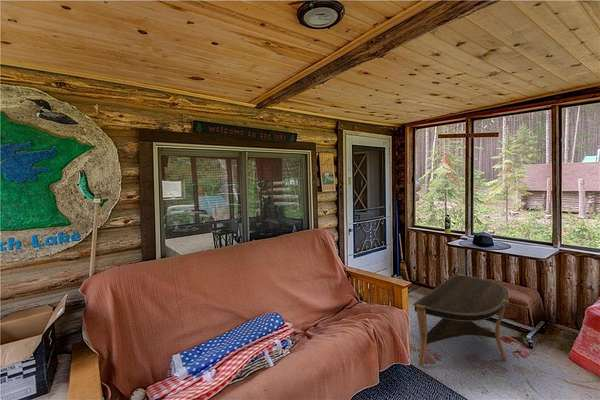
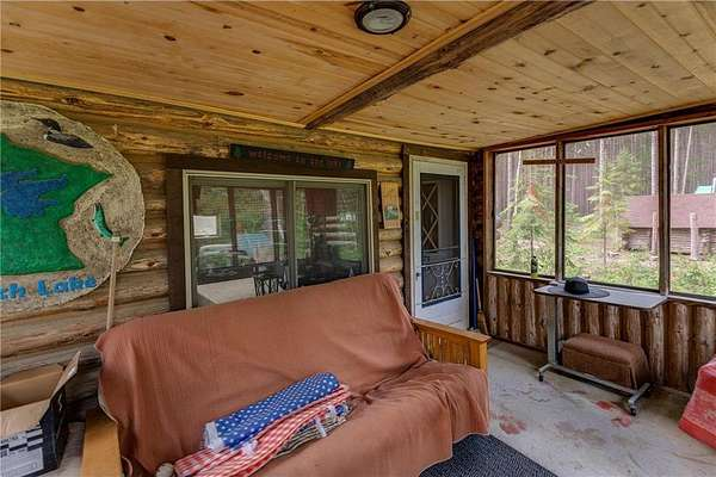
- coffee table [412,273,510,368]
